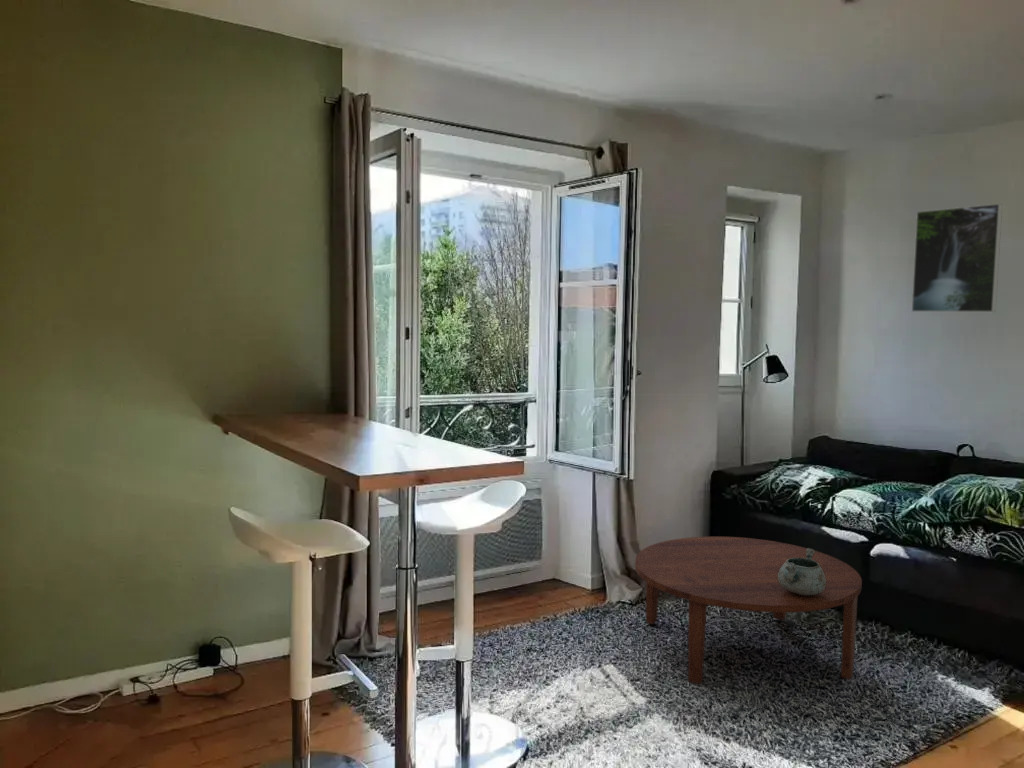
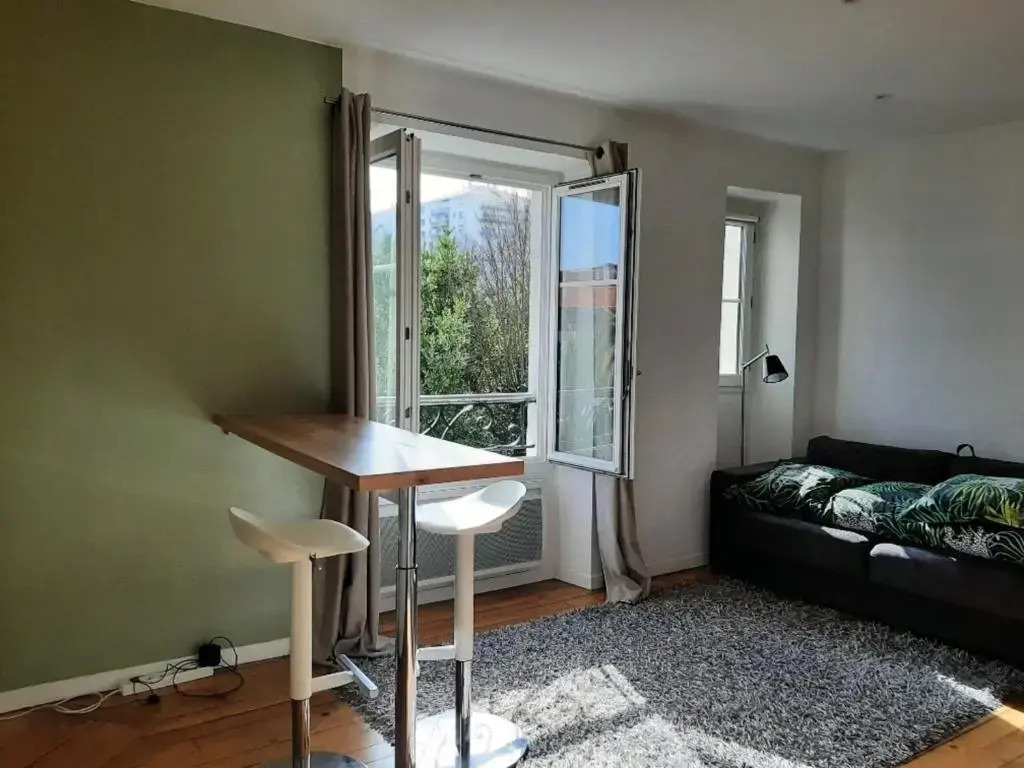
- decorative bowl [778,547,826,596]
- coffee table [634,536,863,685]
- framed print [911,203,1003,313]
